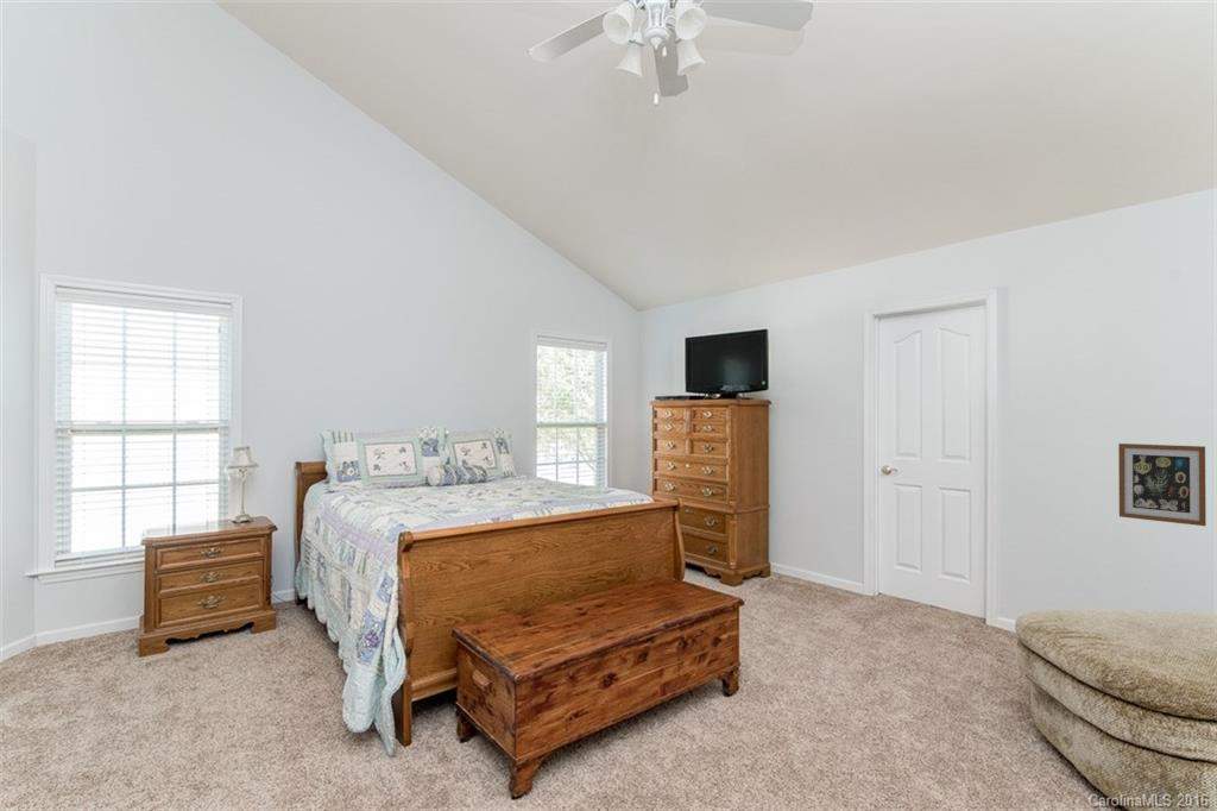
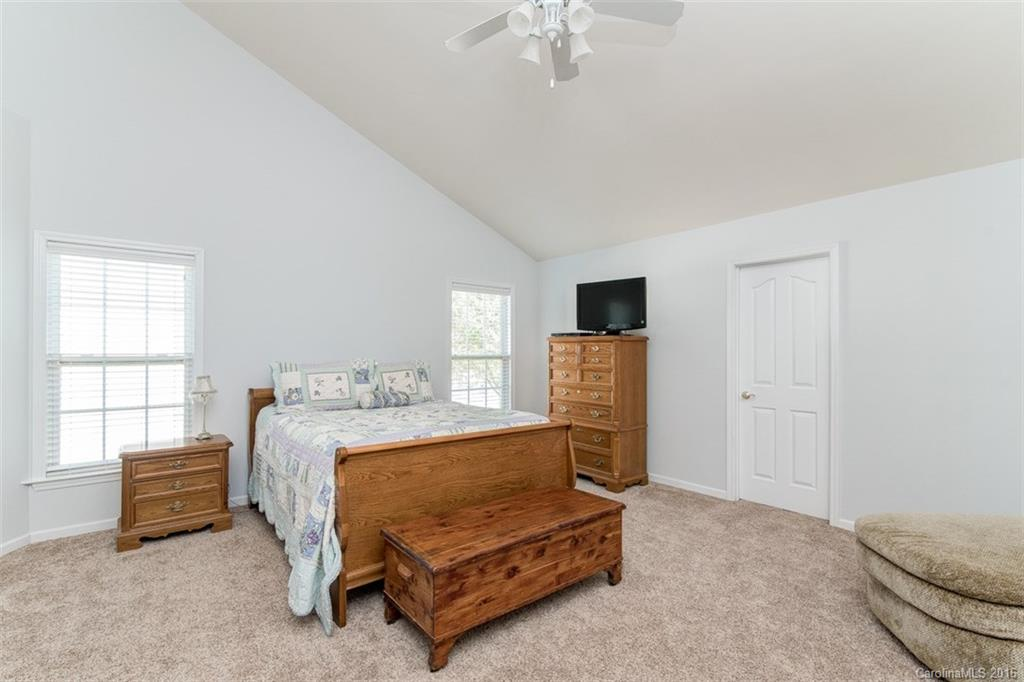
- wall art [1117,442,1207,527]
